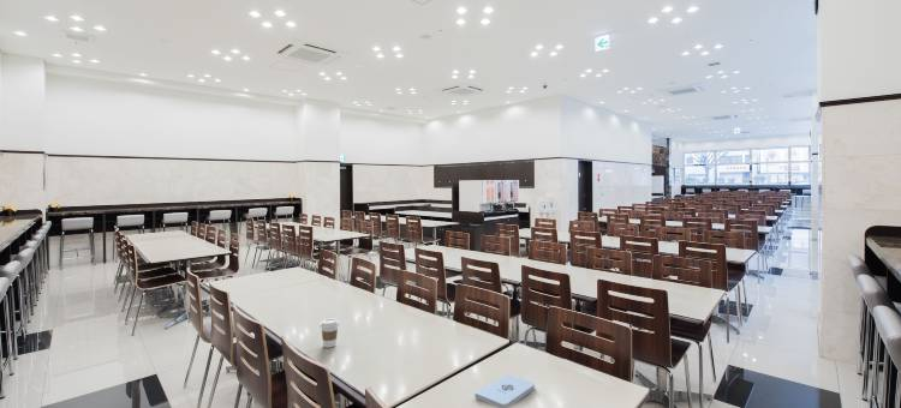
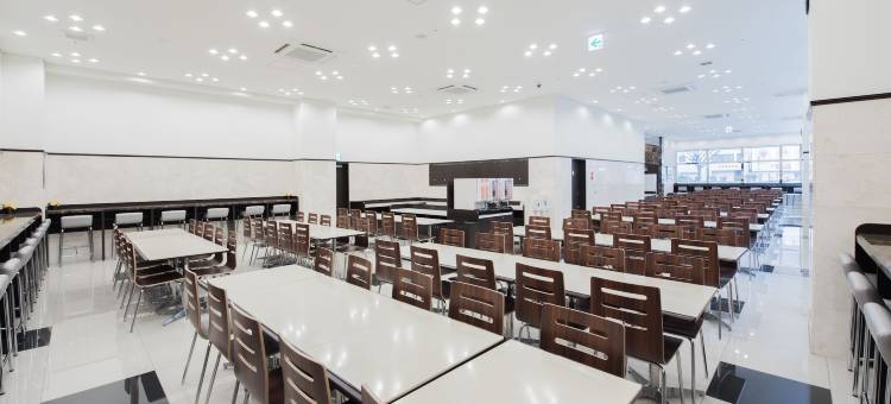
- coffee cup [318,318,340,349]
- notepad [473,373,536,408]
